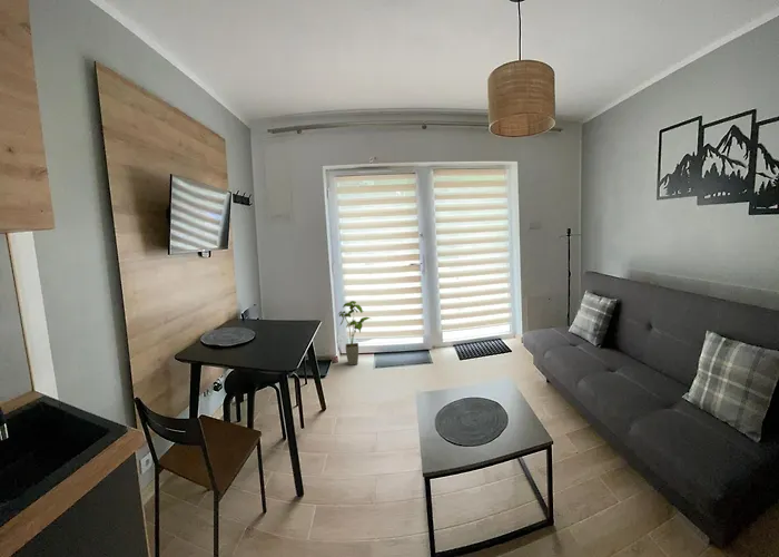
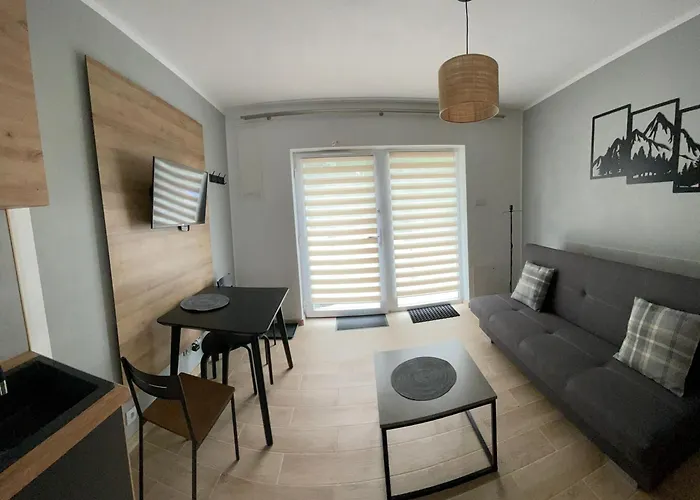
- house plant [336,300,373,367]
